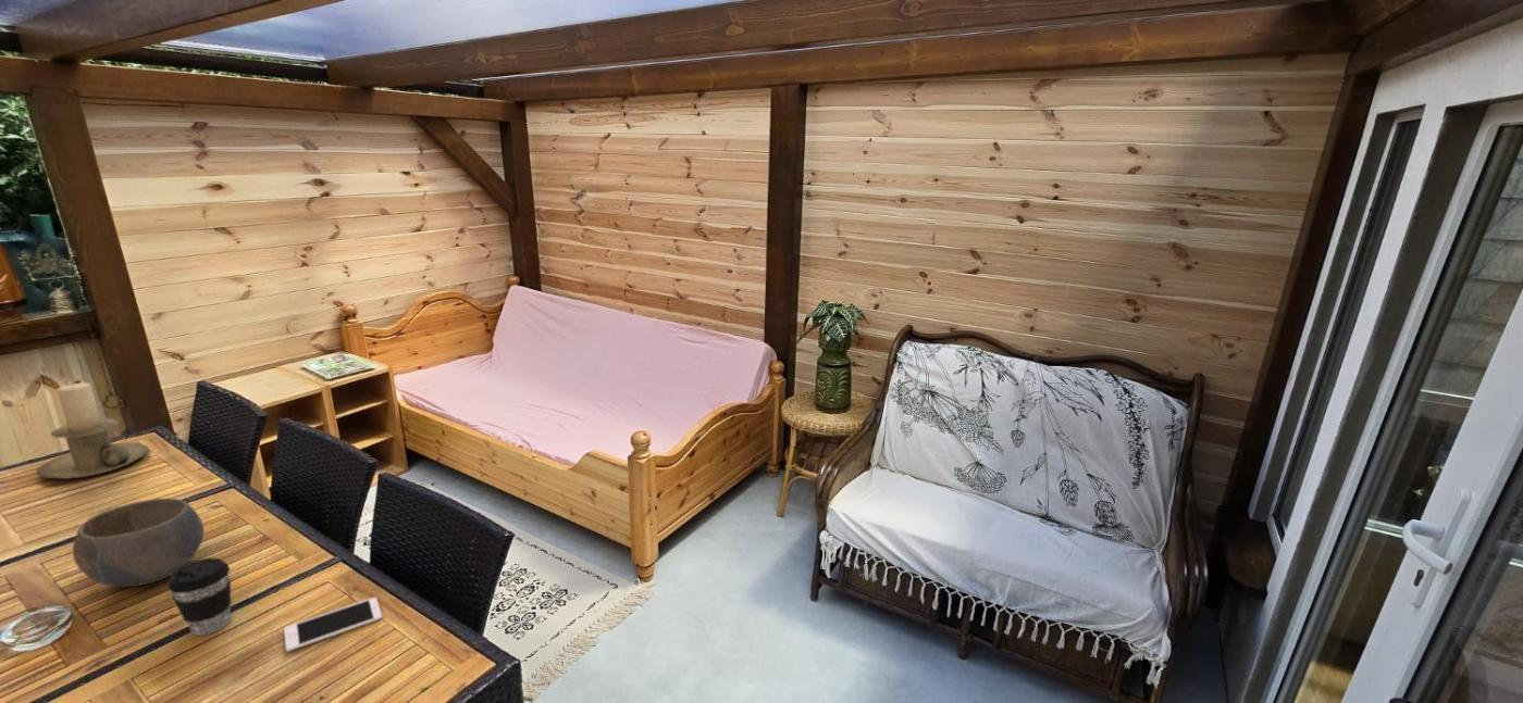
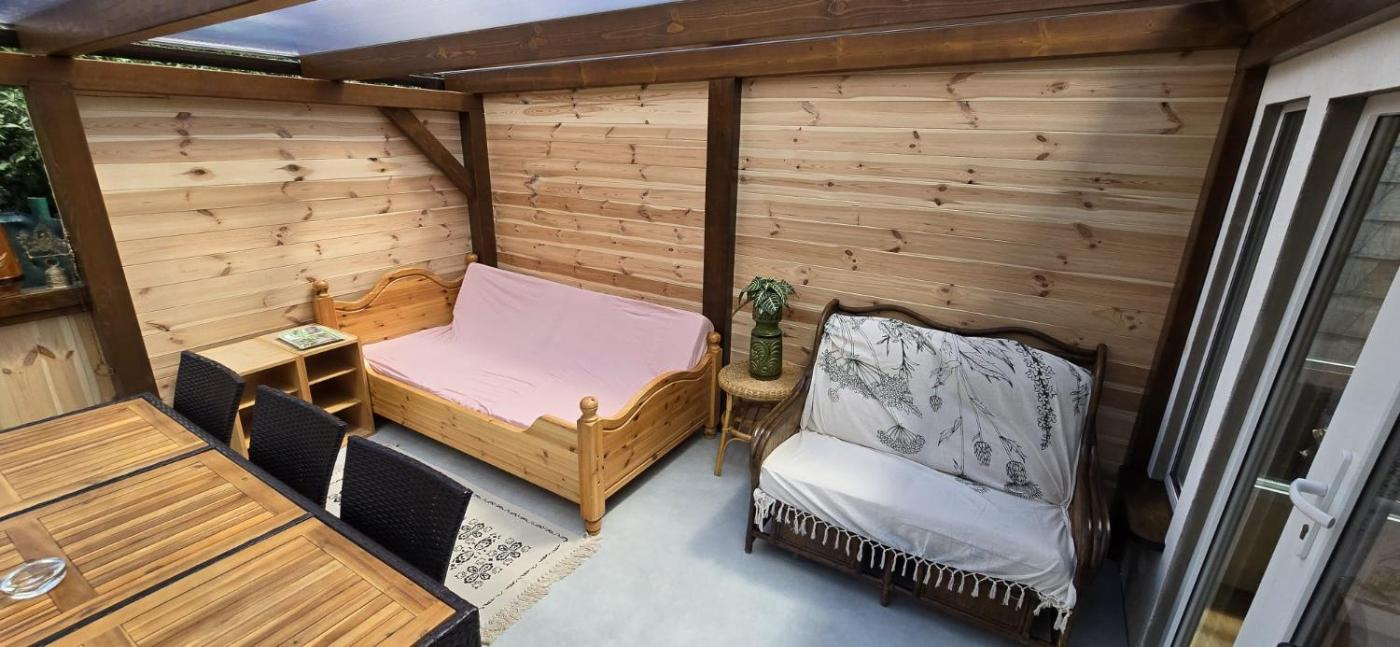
- cell phone [283,597,383,653]
- candle holder [36,382,150,480]
- coffee cup [166,557,233,637]
- bowl [72,498,205,588]
